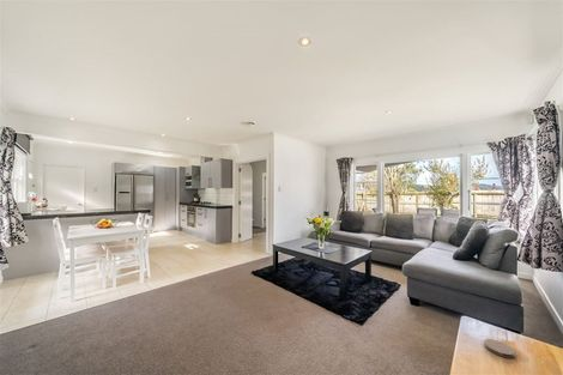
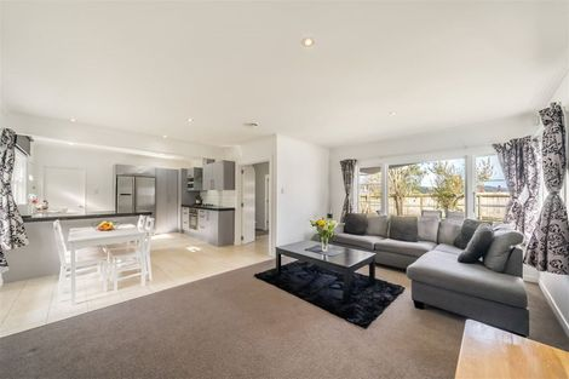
- coaster [483,338,516,359]
